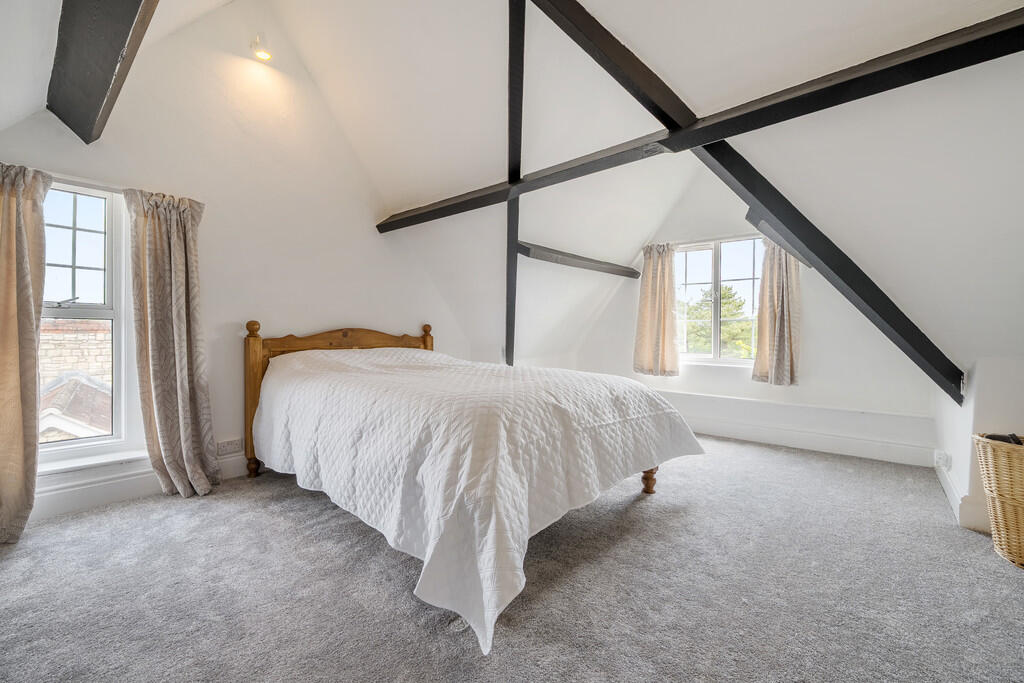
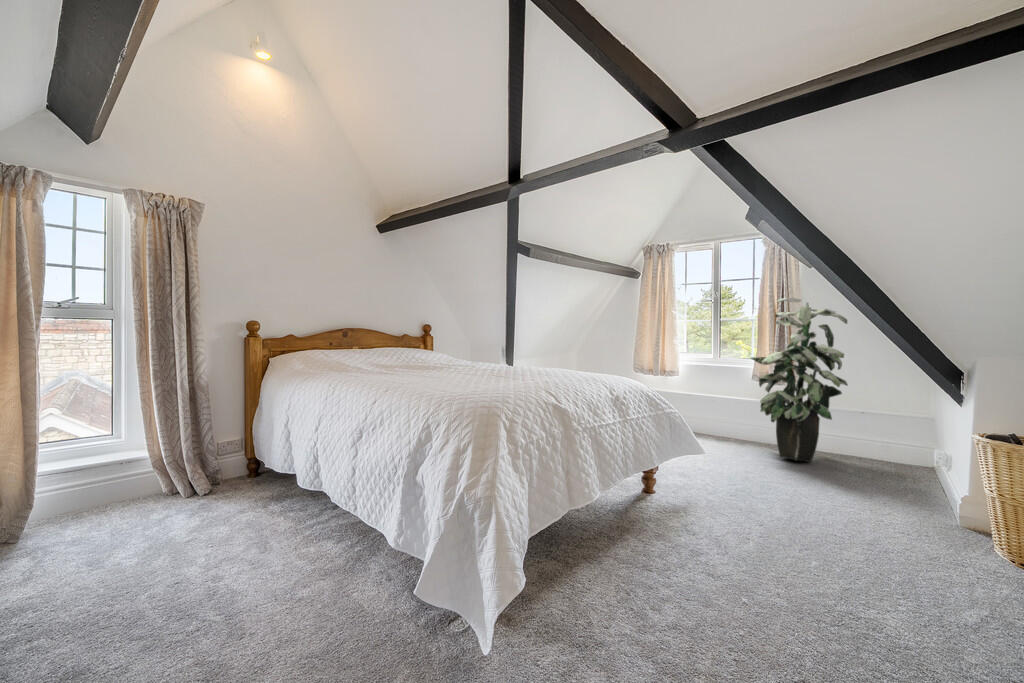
+ indoor plant [749,297,849,463]
